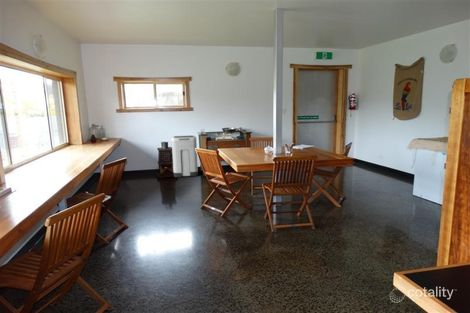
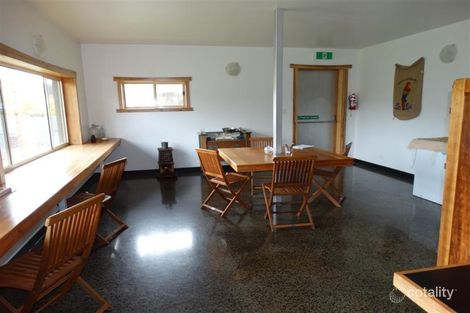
- trash can [171,135,199,178]
